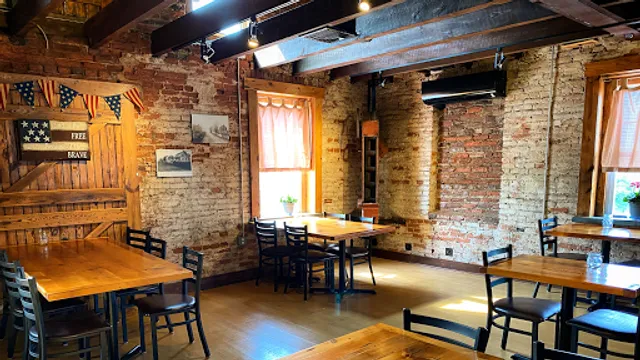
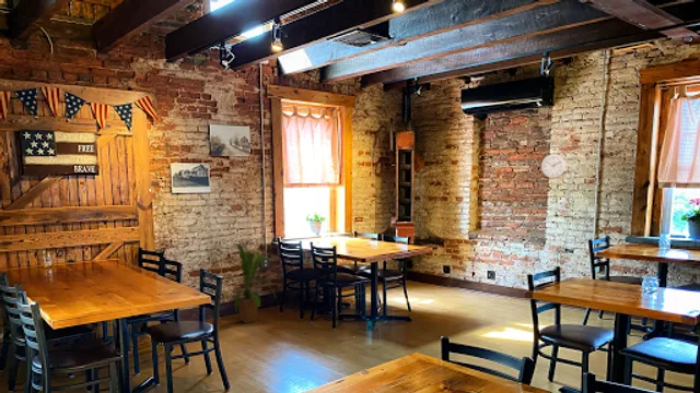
+ wall clock [540,153,567,179]
+ house plant [223,243,278,324]
